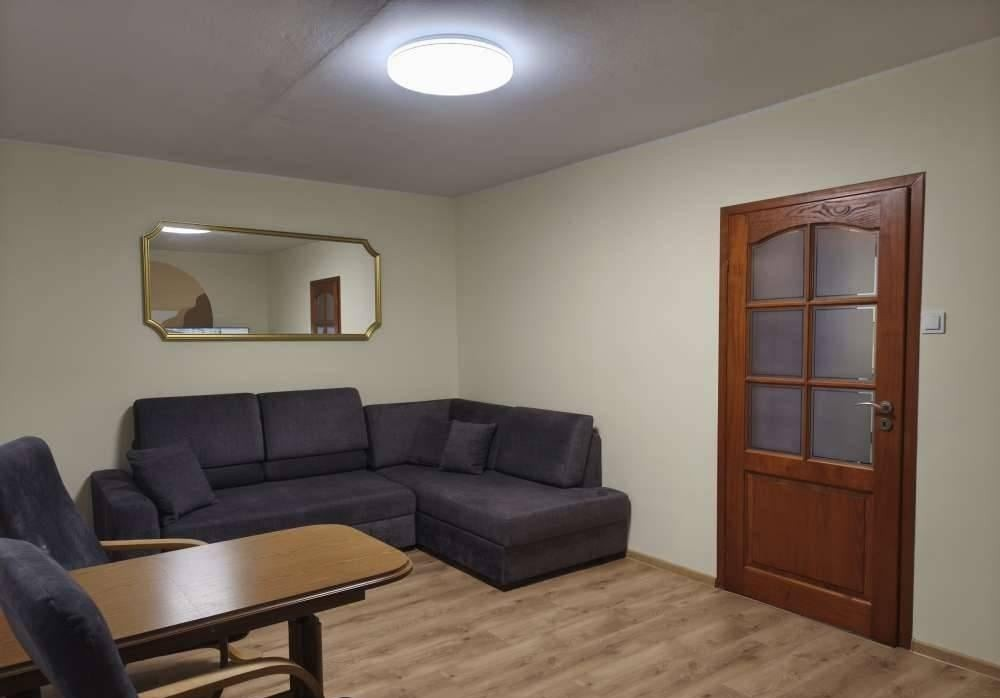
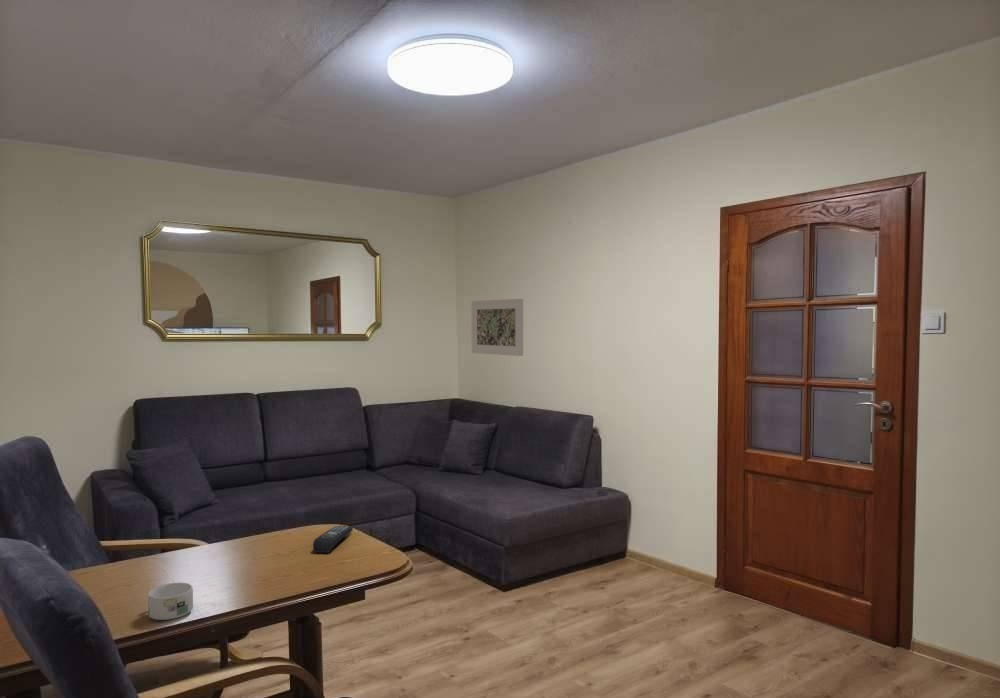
+ mug [147,582,194,621]
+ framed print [471,298,524,357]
+ remote control [312,525,354,554]
